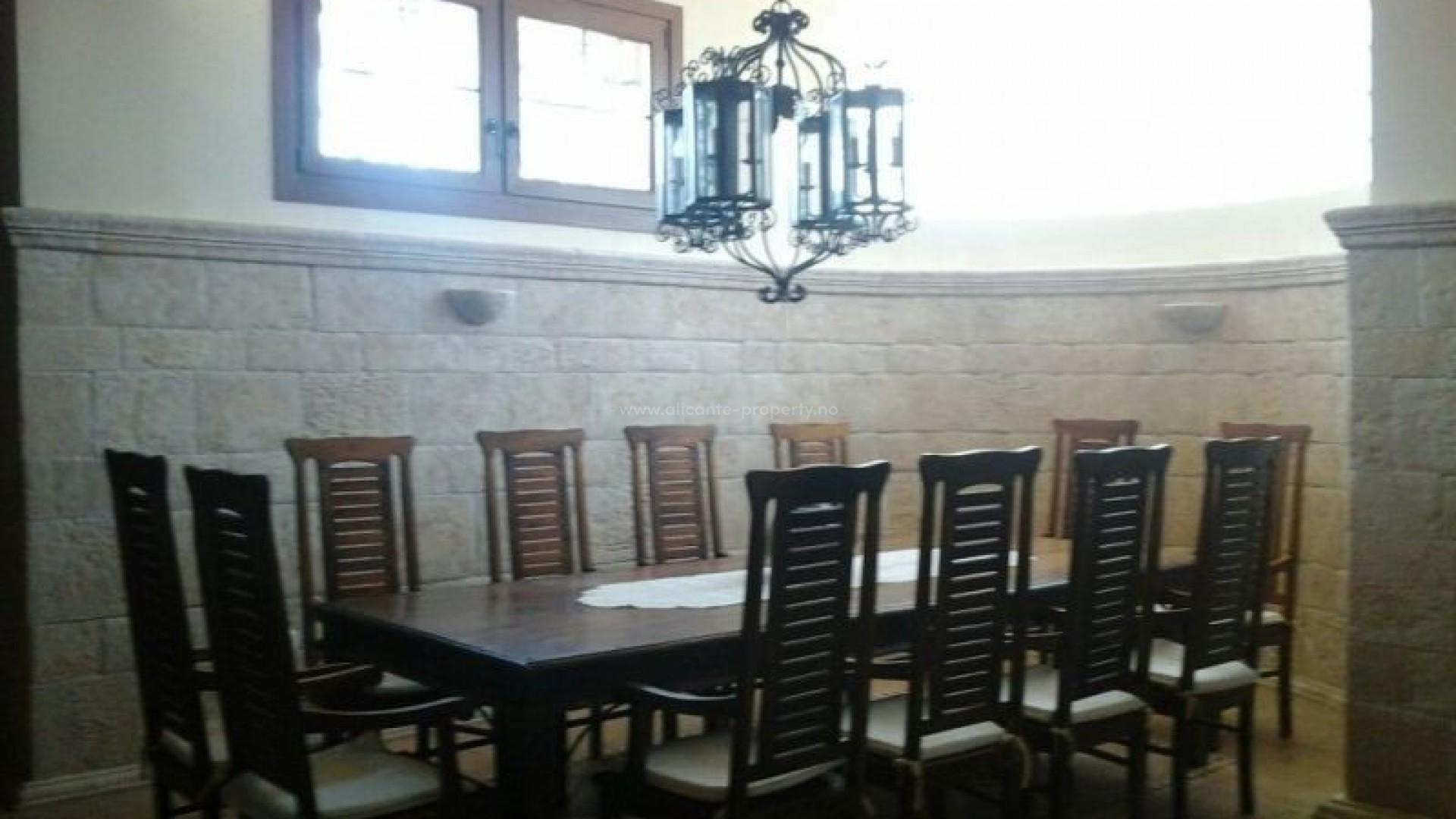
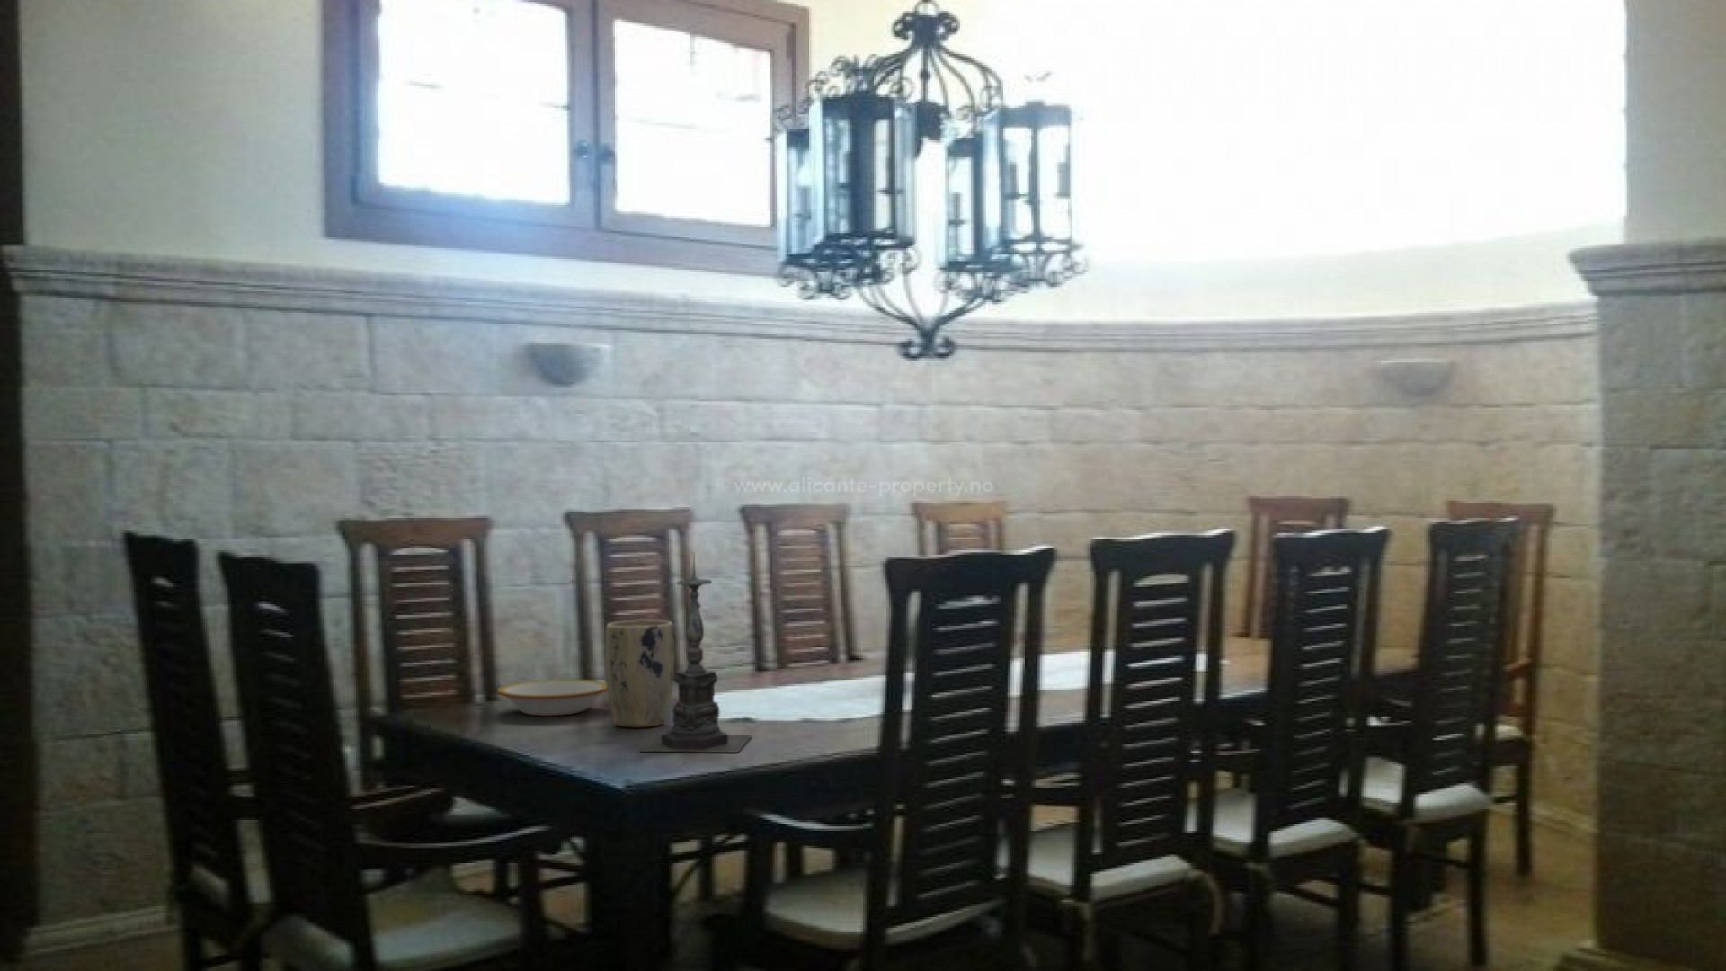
+ plant pot [605,619,676,728]
+ candle holder [638,552,753,753]
+ bowl [497,679,608,716]
